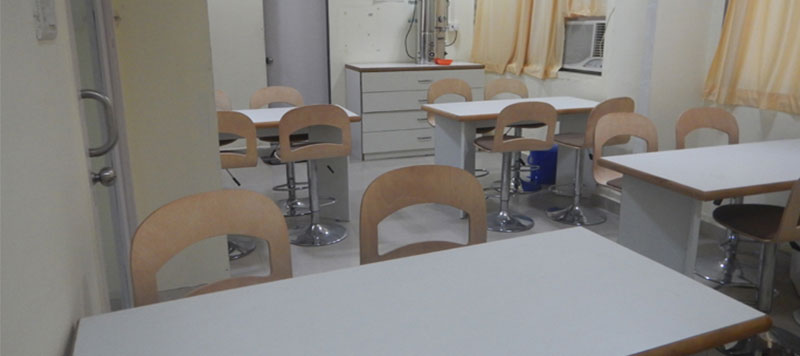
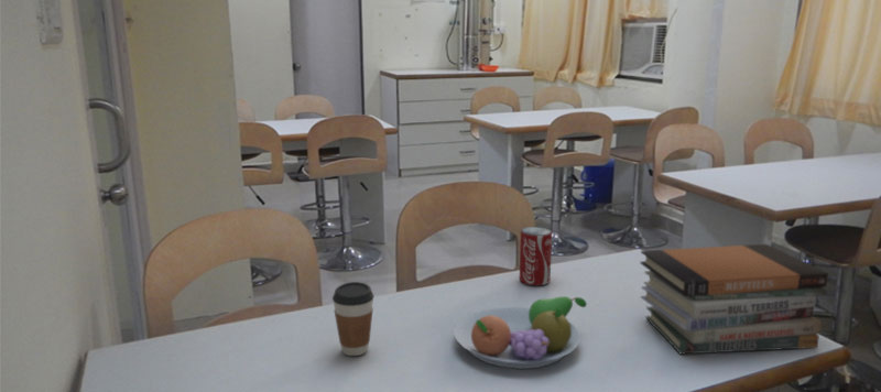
+ fruit bowl [453,295,588,370]
+ book stack [639,243,829,356]
+ beverage can [519,226,553,286]
+ coffee cup [331,281,376,357]
